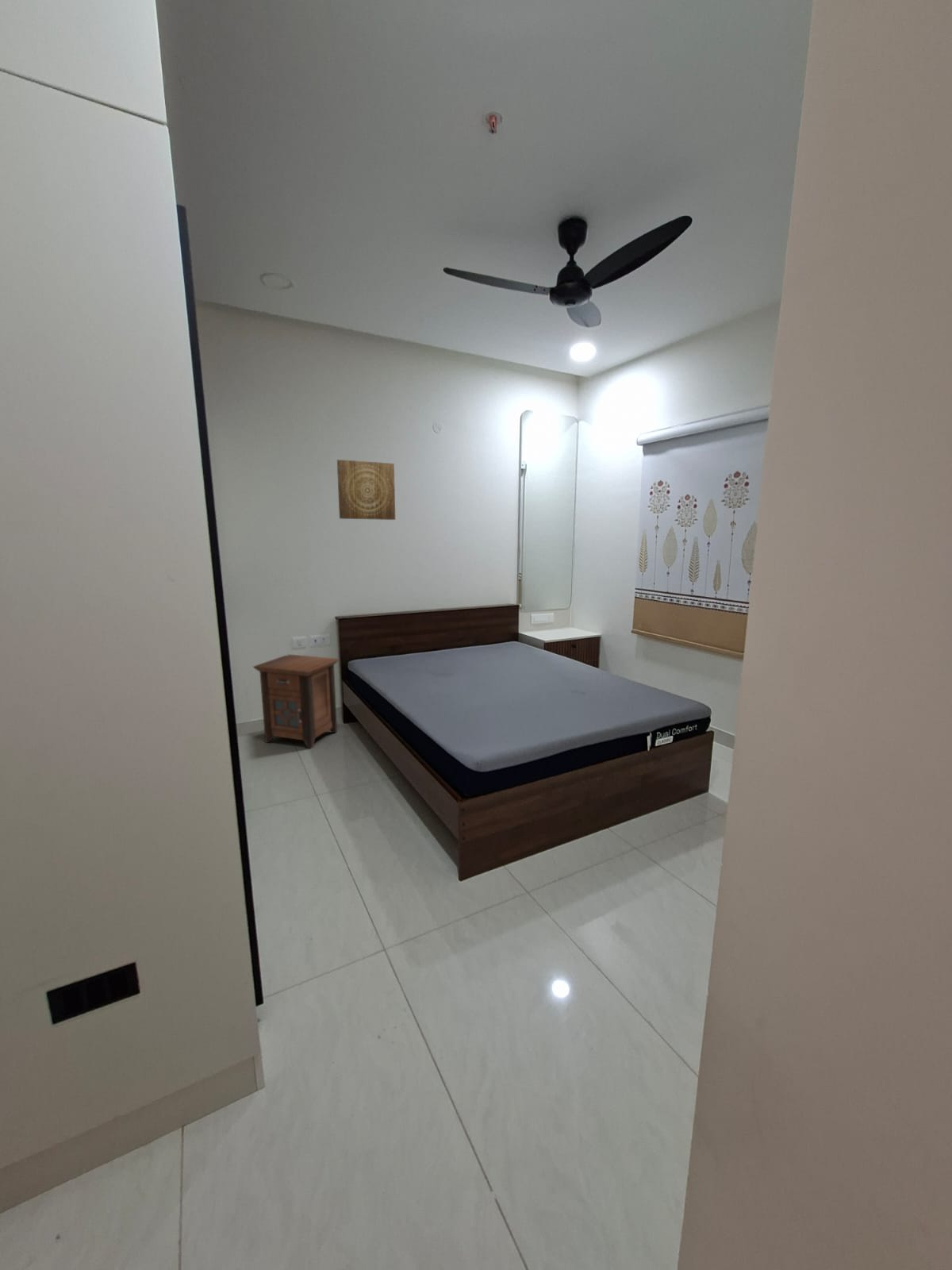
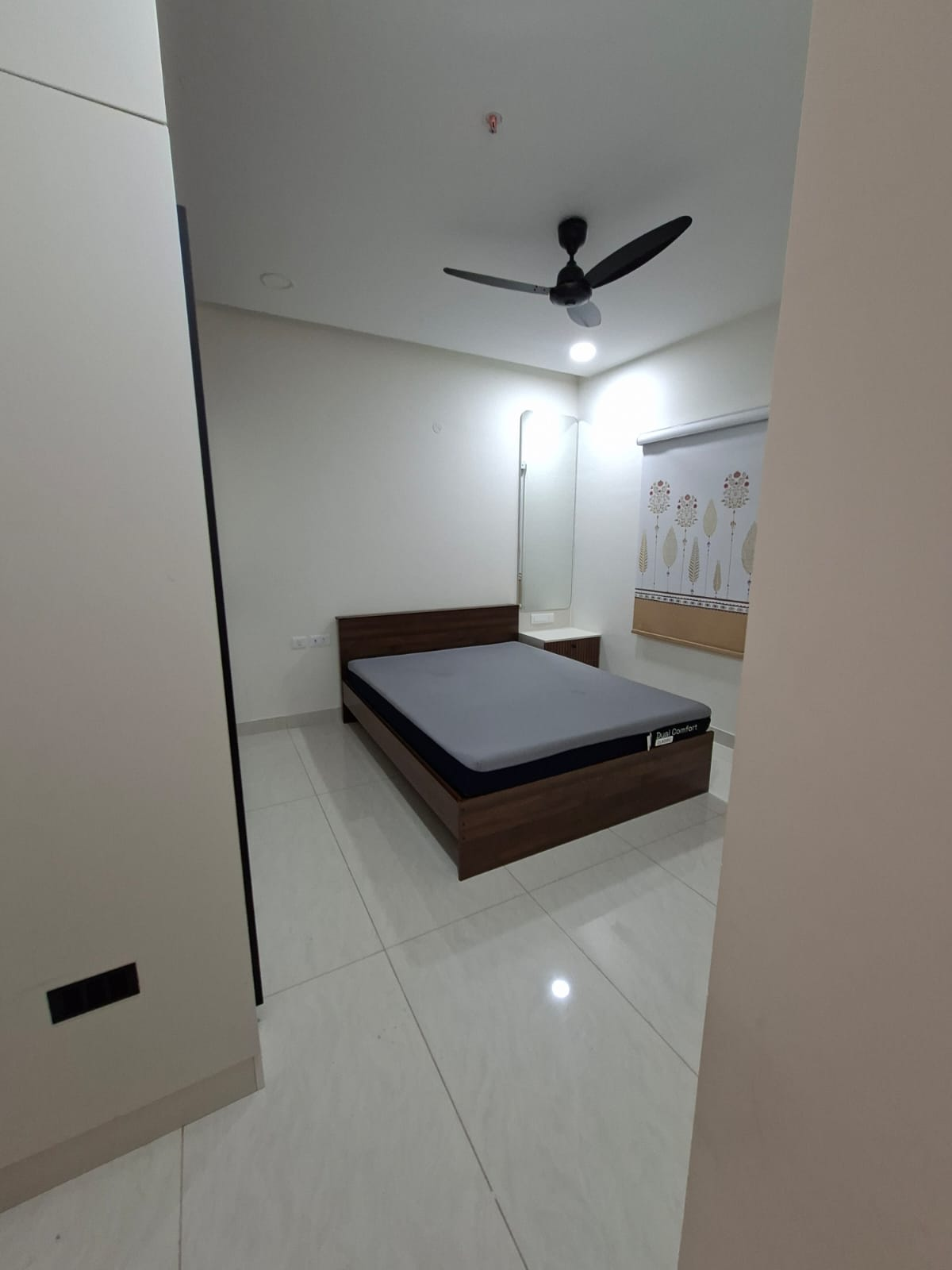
- nightstand [252,654,340,749]
- wall art [336,459,396,521]
